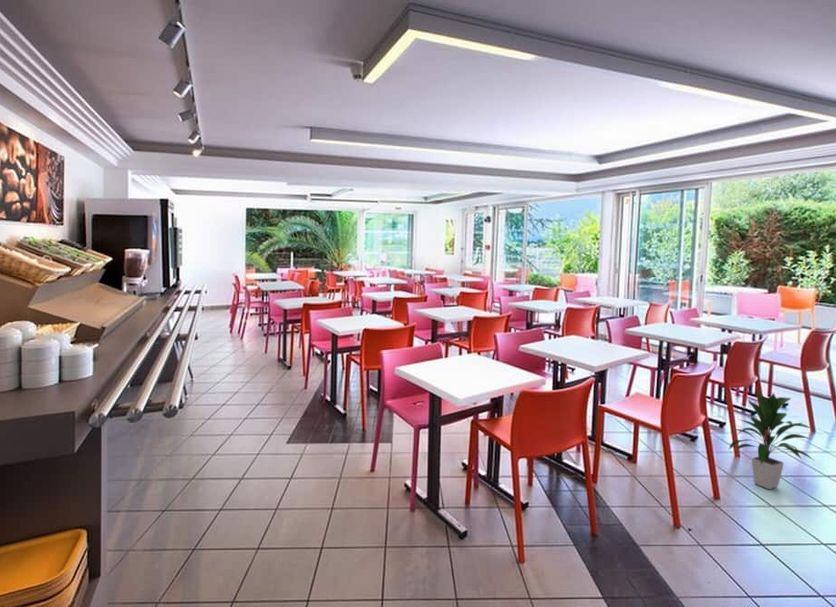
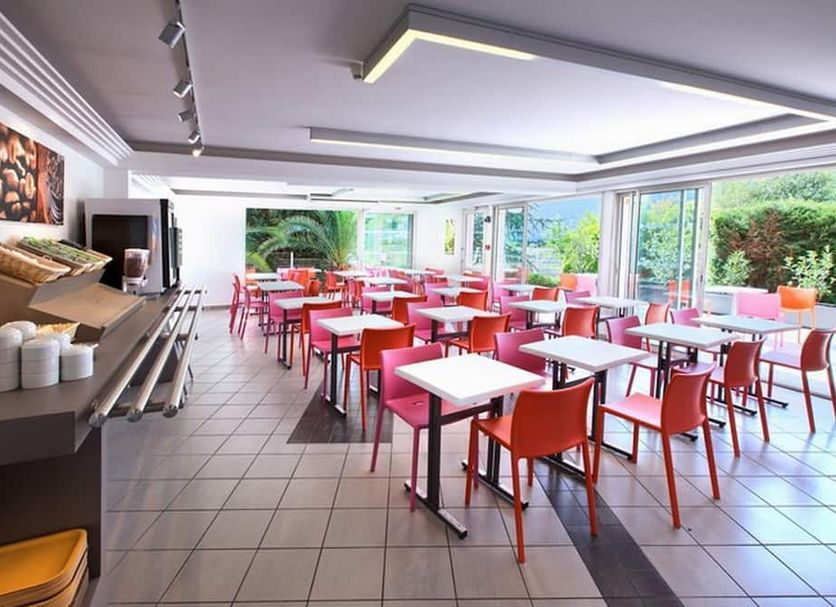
- indoor plant [728,390,816,490]
